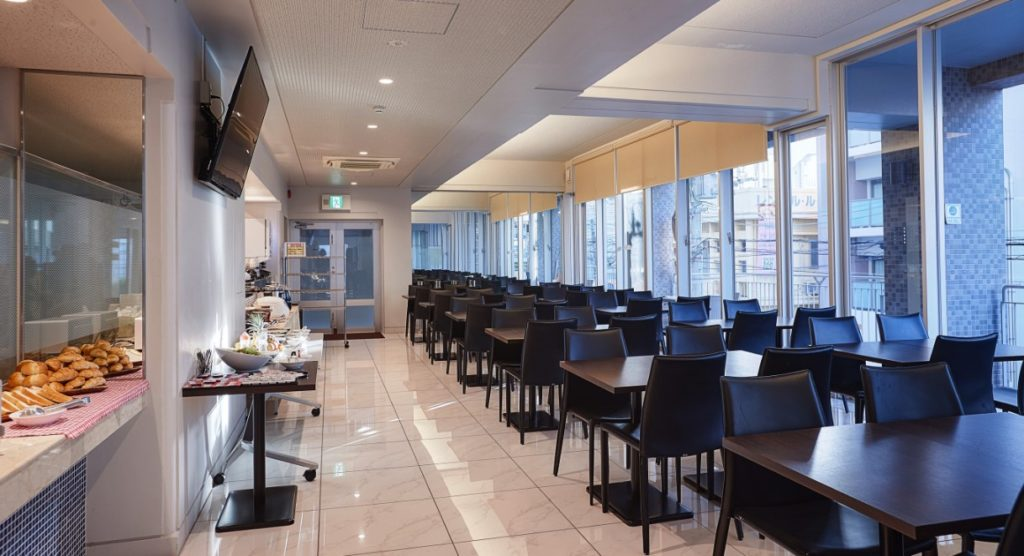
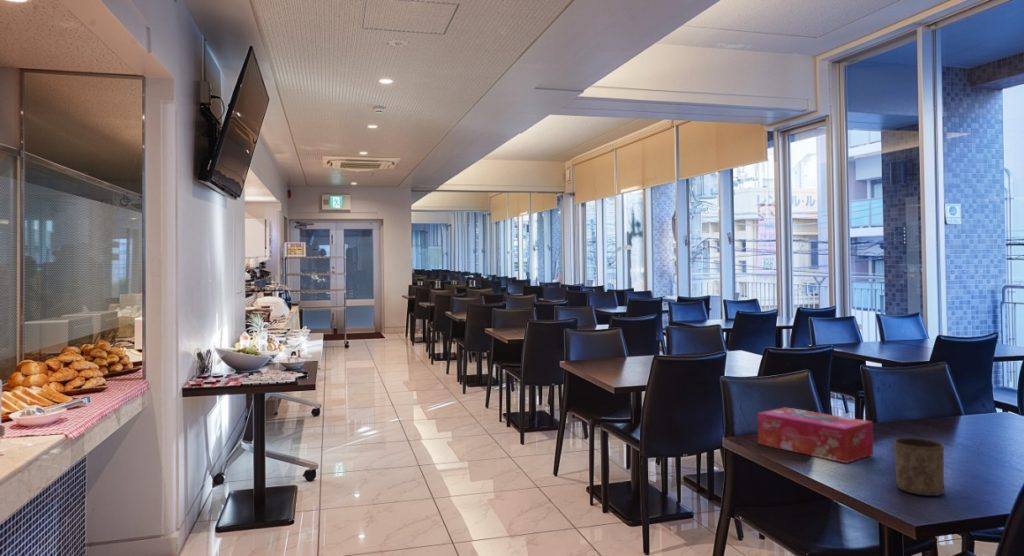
+ cup [893,437,945,497]
+ tissue box [757,406,874,464]
